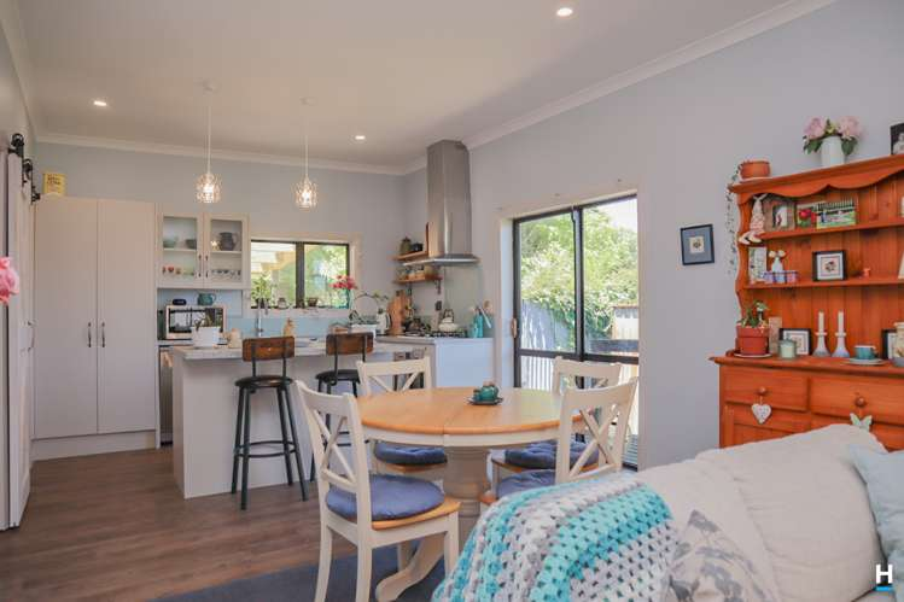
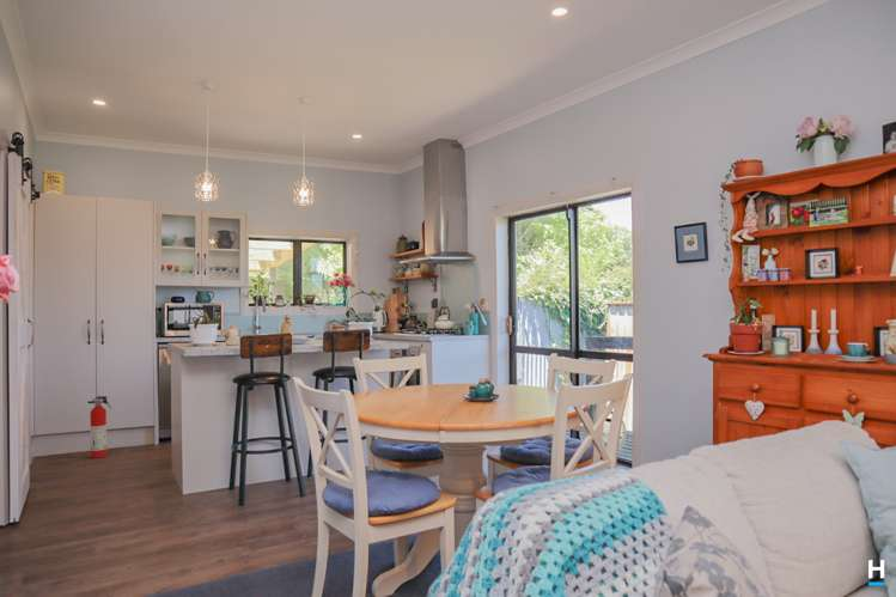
+ fire extinguisher [87,395,112,459]
